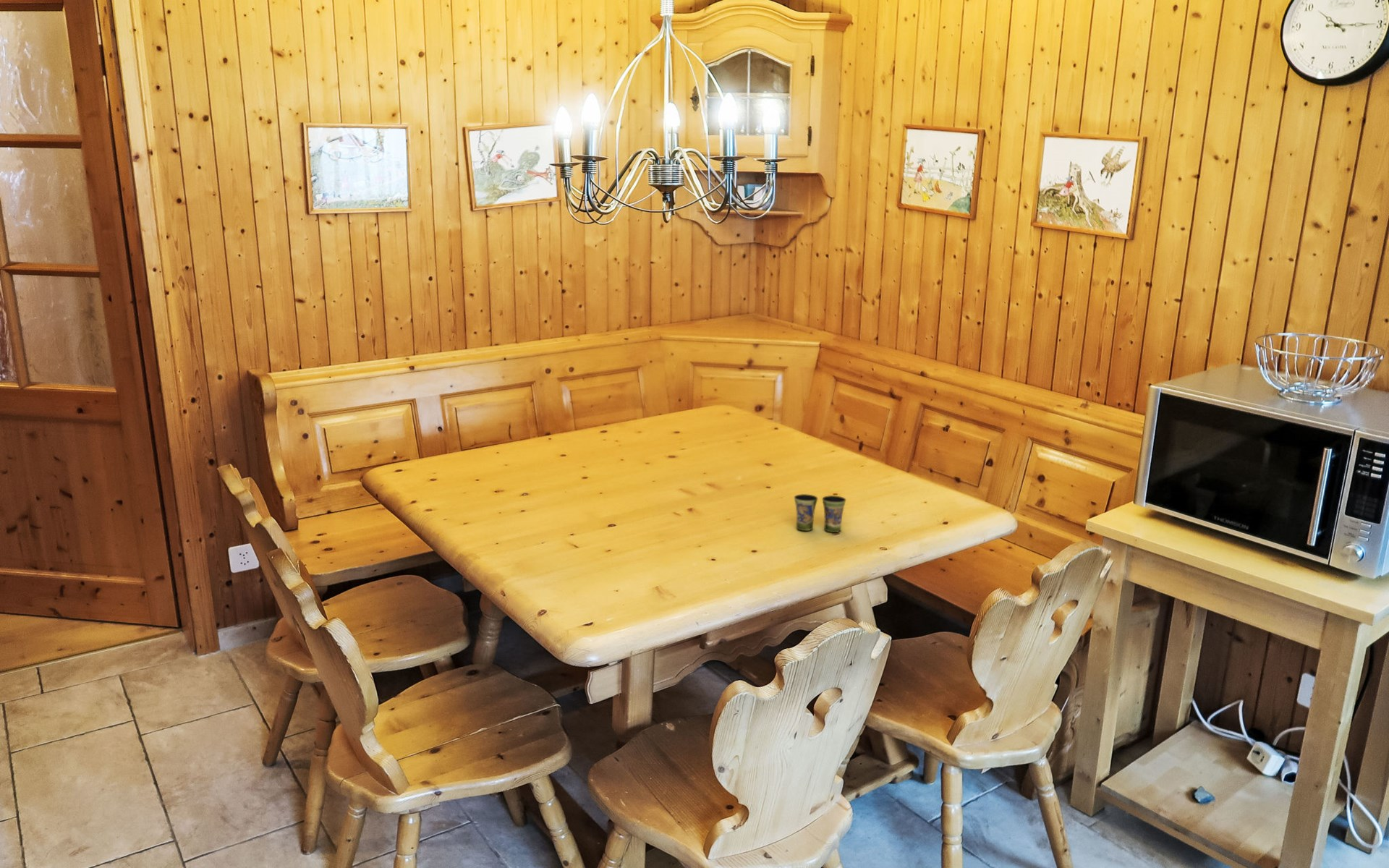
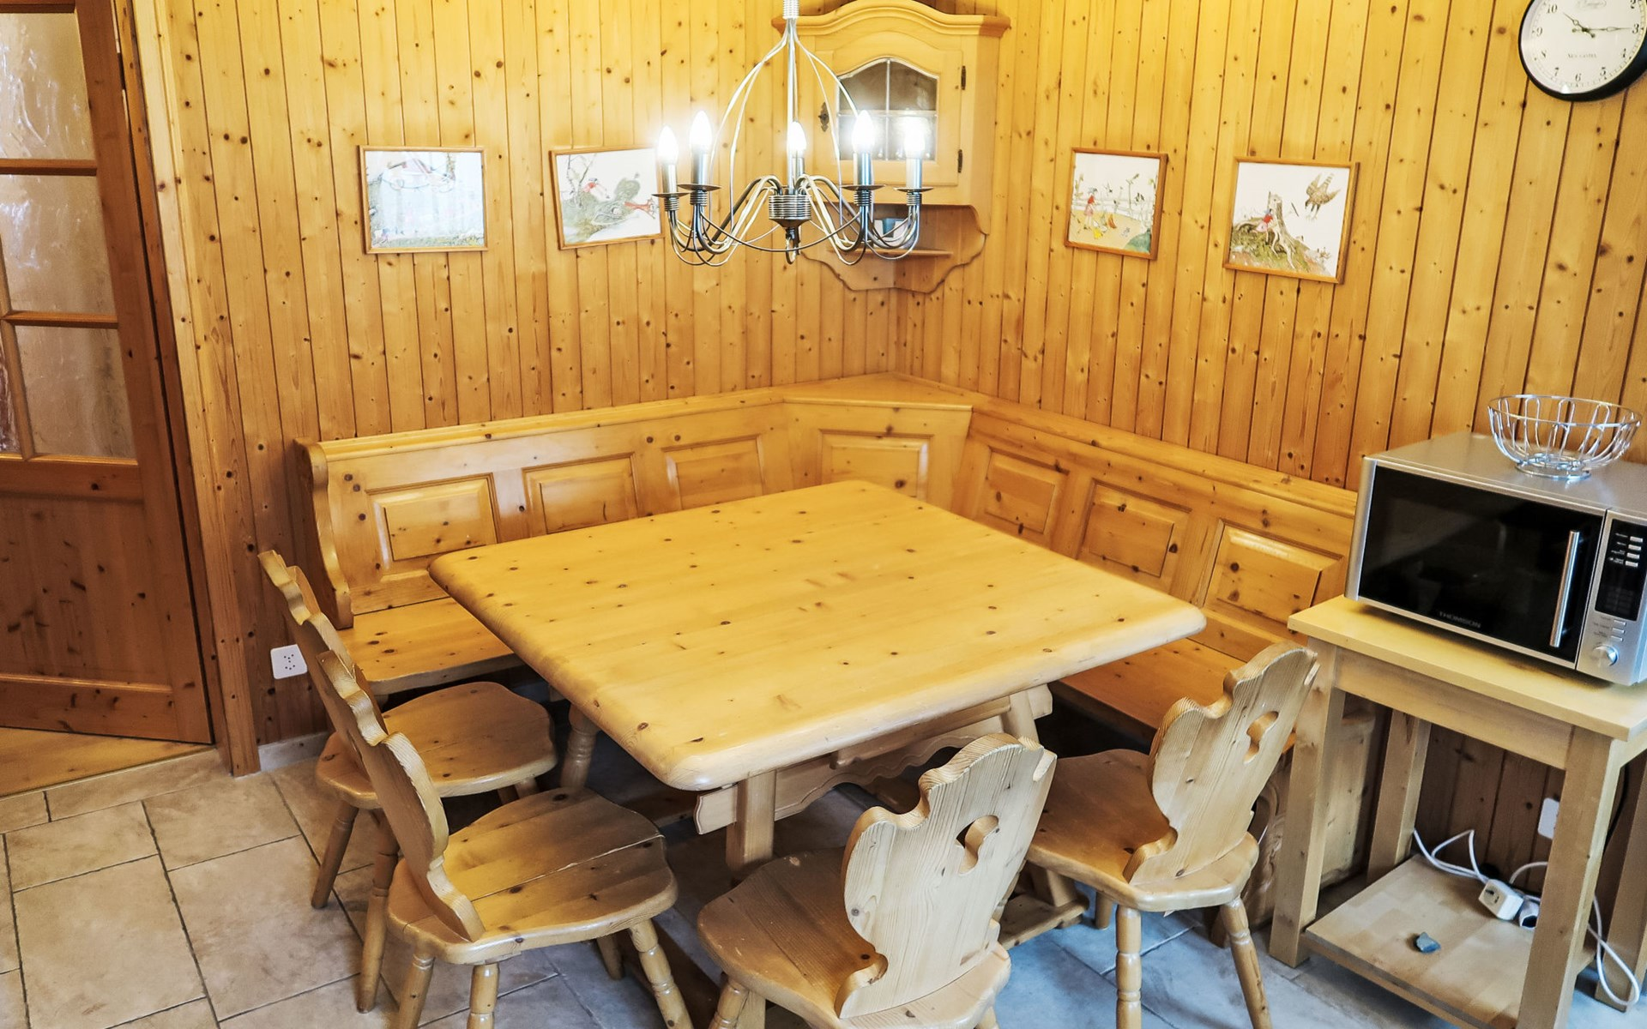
- cup [794,493,847,533]
